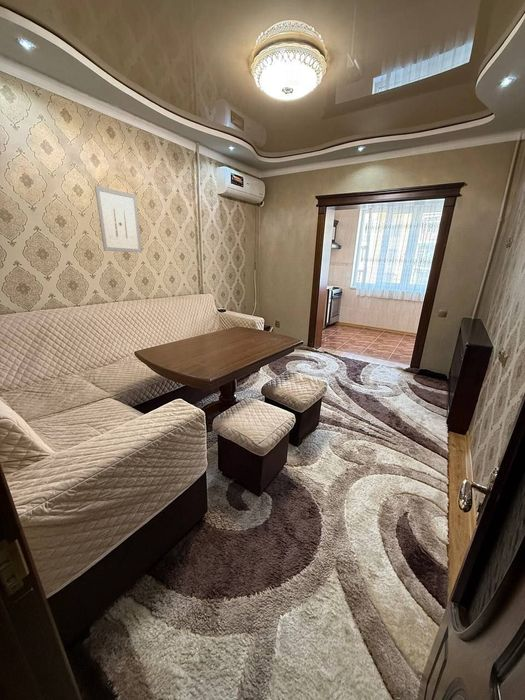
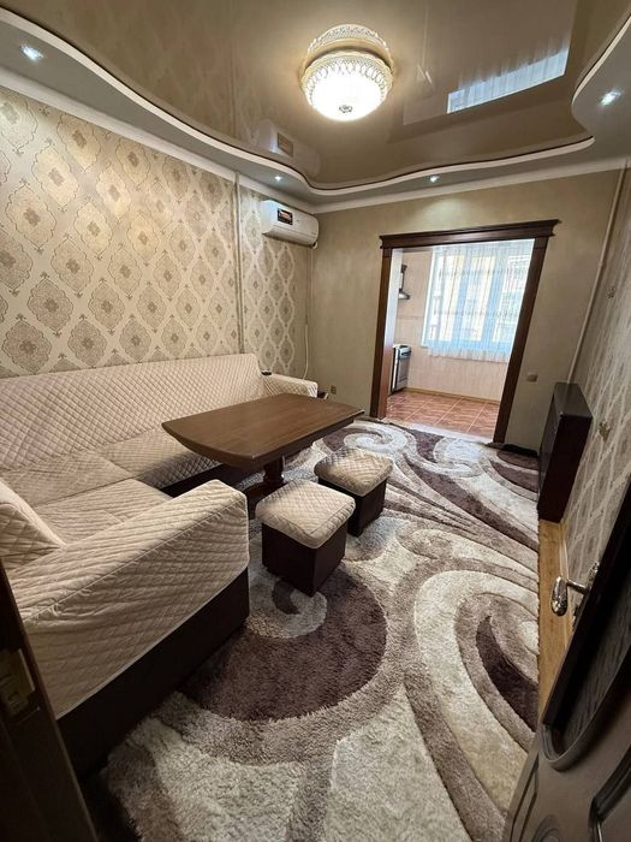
- wall art [94,185,143,254]
